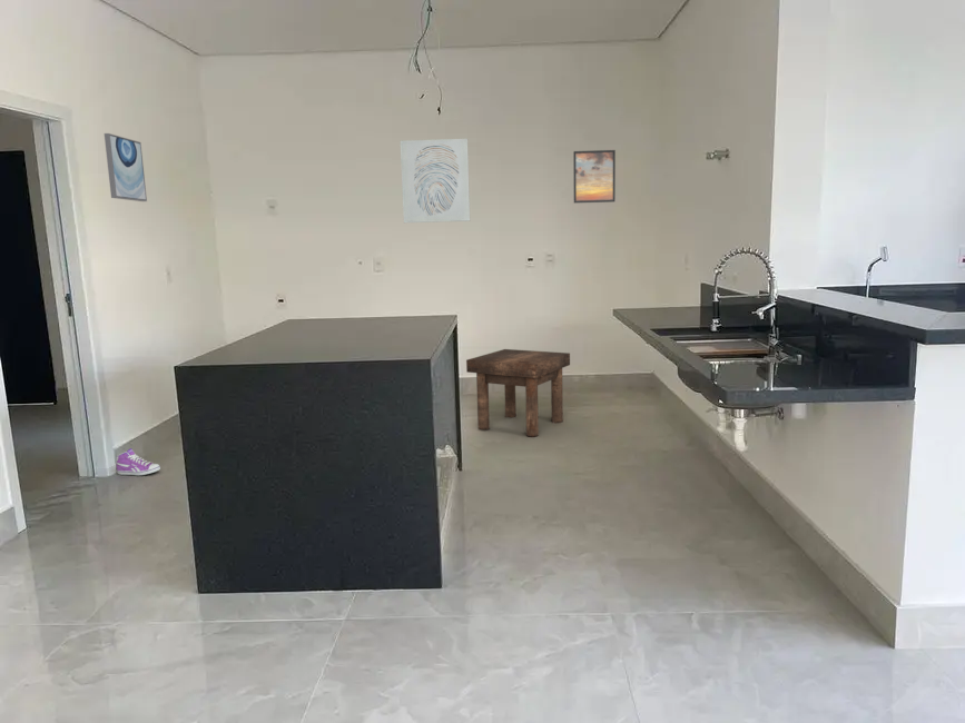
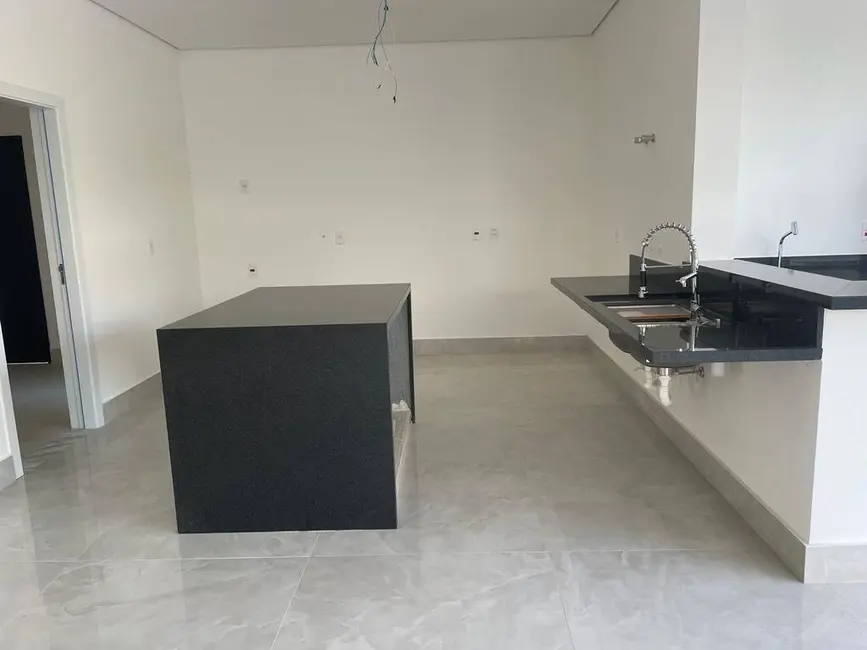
- stool [465,348,571,437]
- sneaker [115,447,161,476]
- wall art [104,132,148,202]
- wall art [400,138,471,224]
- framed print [572,149,617,205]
